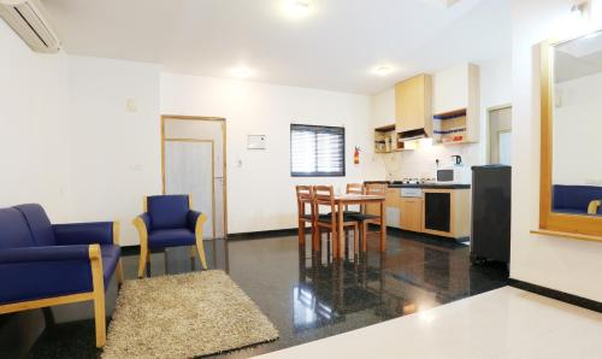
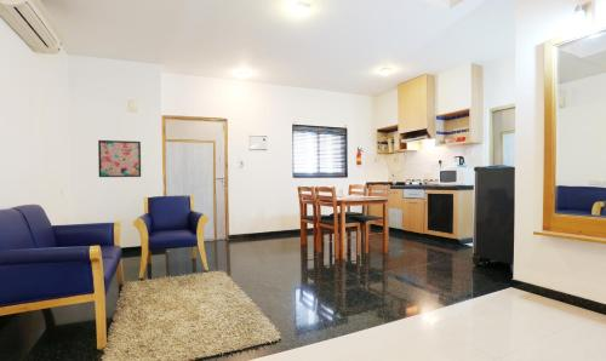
+ wall art [97,139,142,178]
